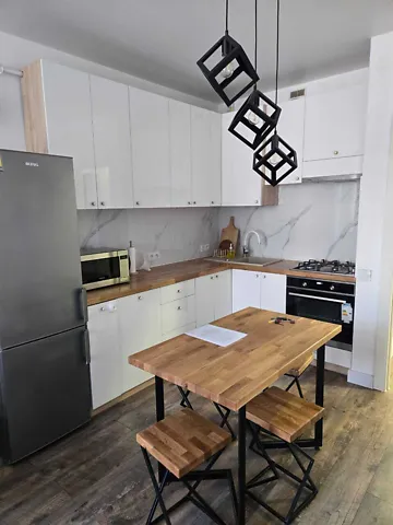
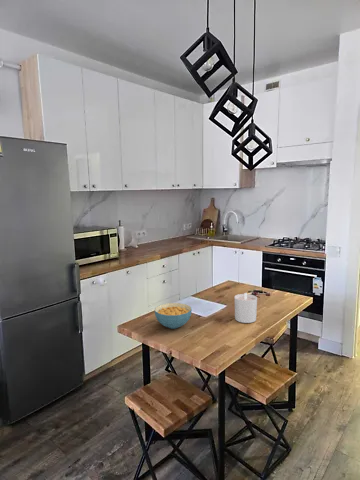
+ cereal bowl [154,302,193,330]
+ candle [234,292,258,324]
